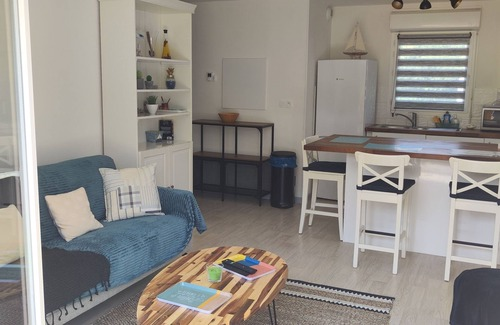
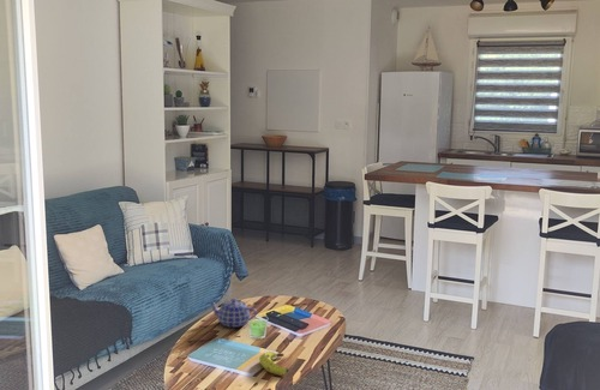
+ banana [258,350,289,376]
+ teapot [208,298,258,329]
